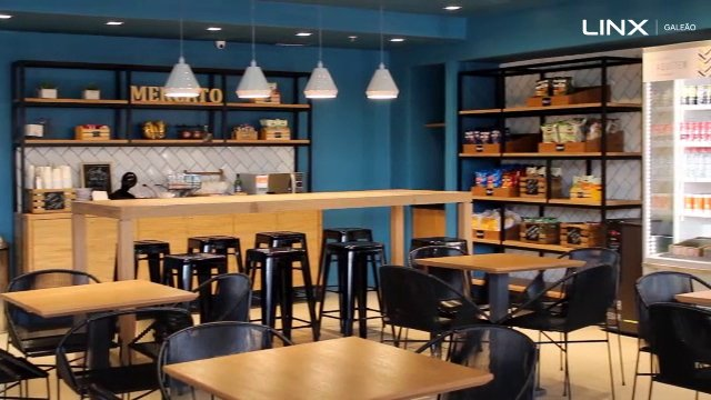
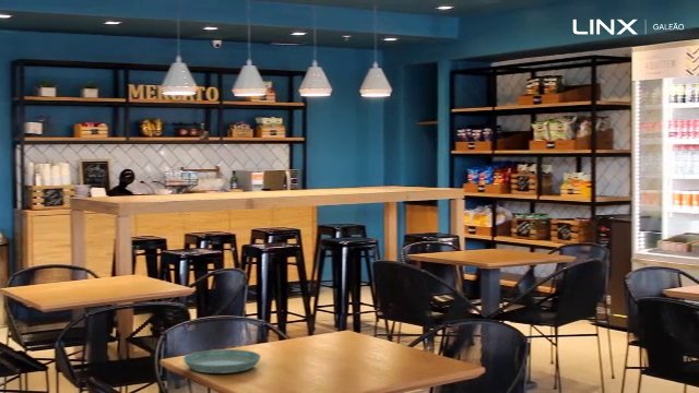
+ saucer [182,348,262,374]
